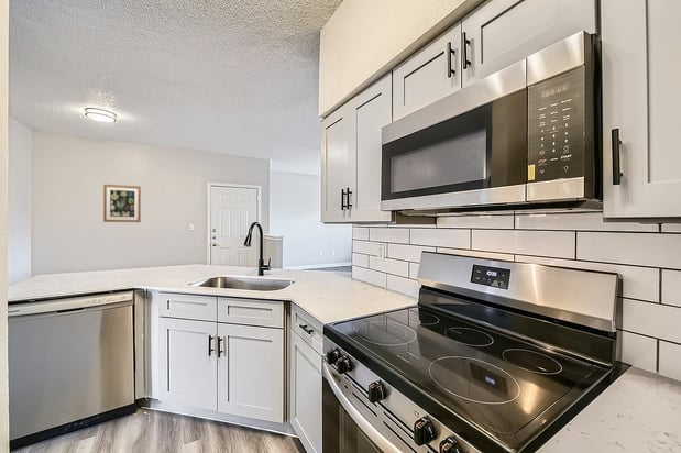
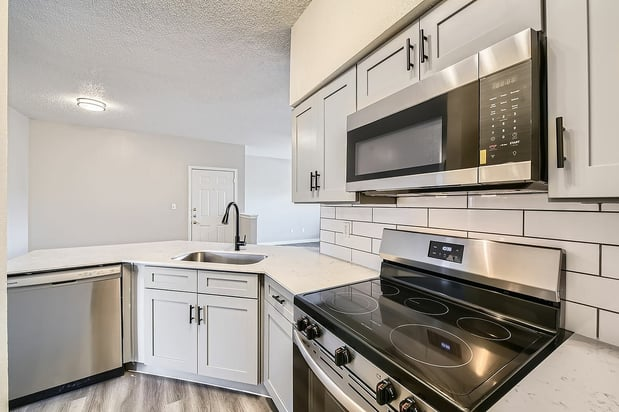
- wall art [102,184,142,223]
